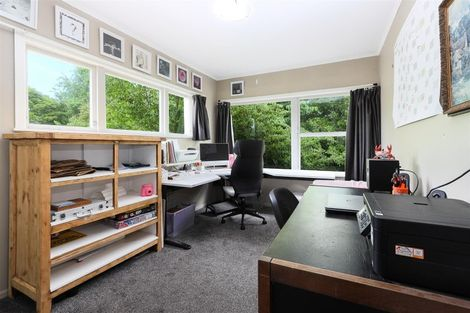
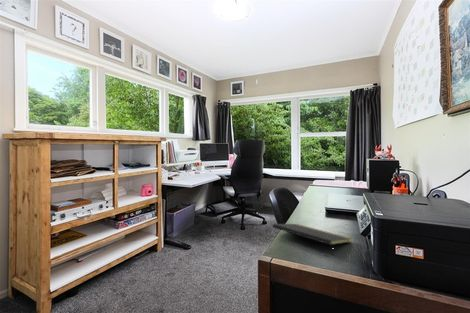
+ notepad [272,223,352,255]
